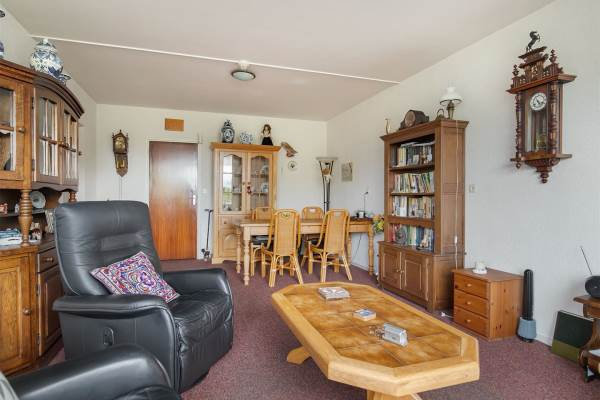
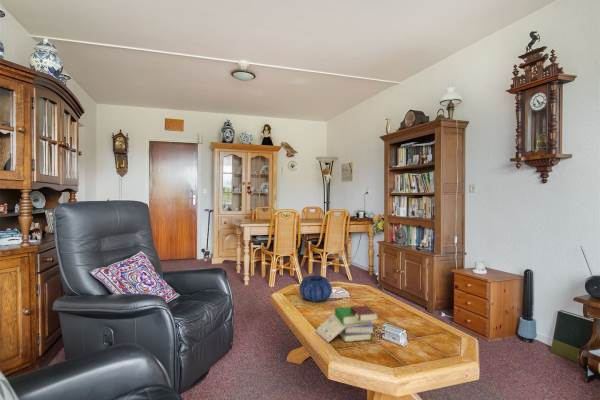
+ book [315,305,378,344]
+ decorative bowl [298,274,333,303]
